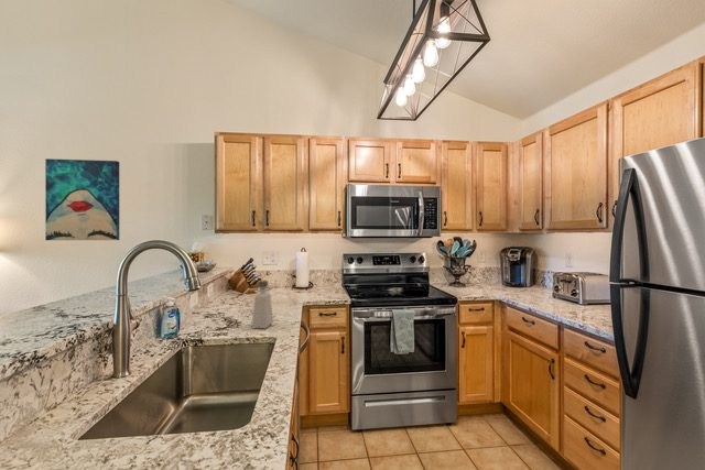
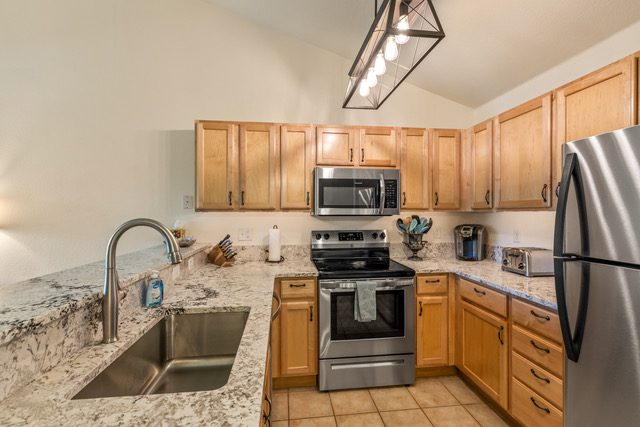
- soap dispenser [251,280,274,330]
- wall art [44,157,120,241]
